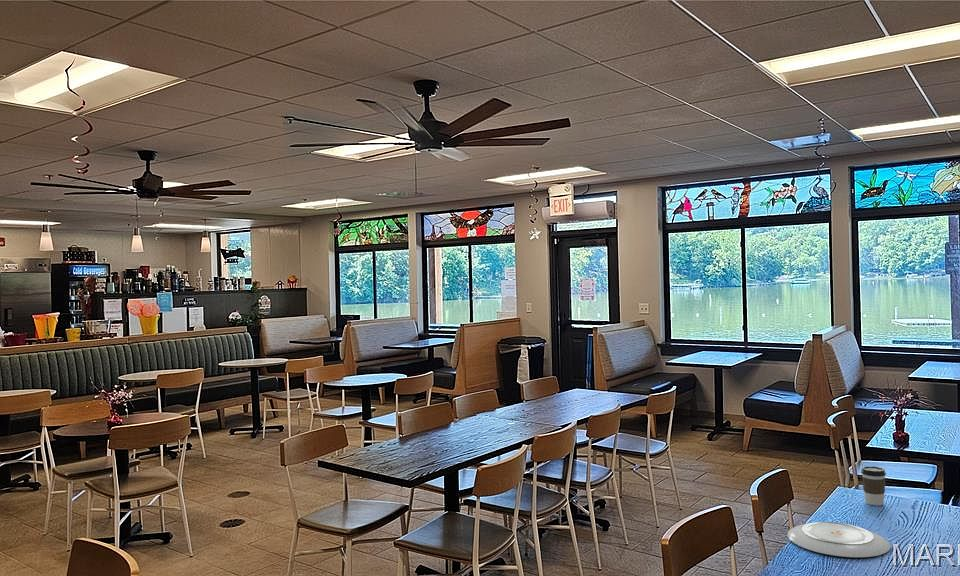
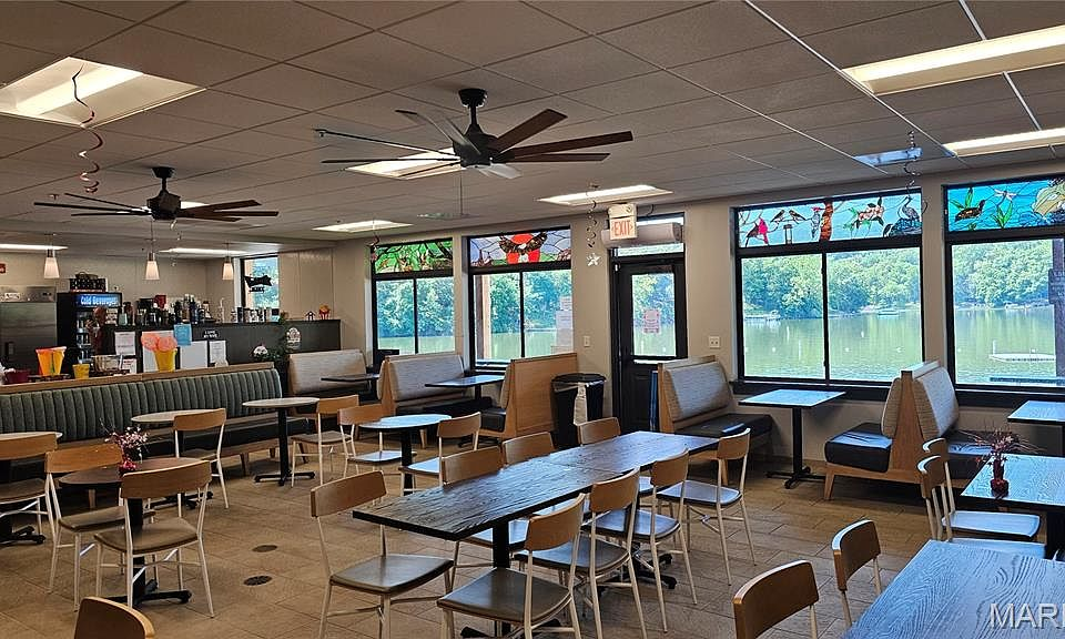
- plate [787,521,892,558]
- coffee cup [860,465,887,506]
